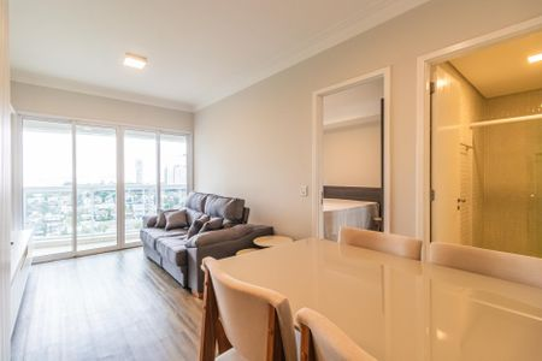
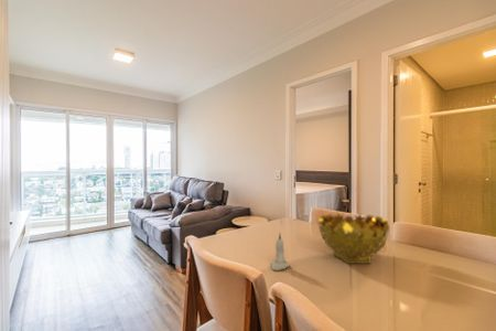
+ decorative bowl [317,212,390,265]
+ candle [270,233,291,271]
